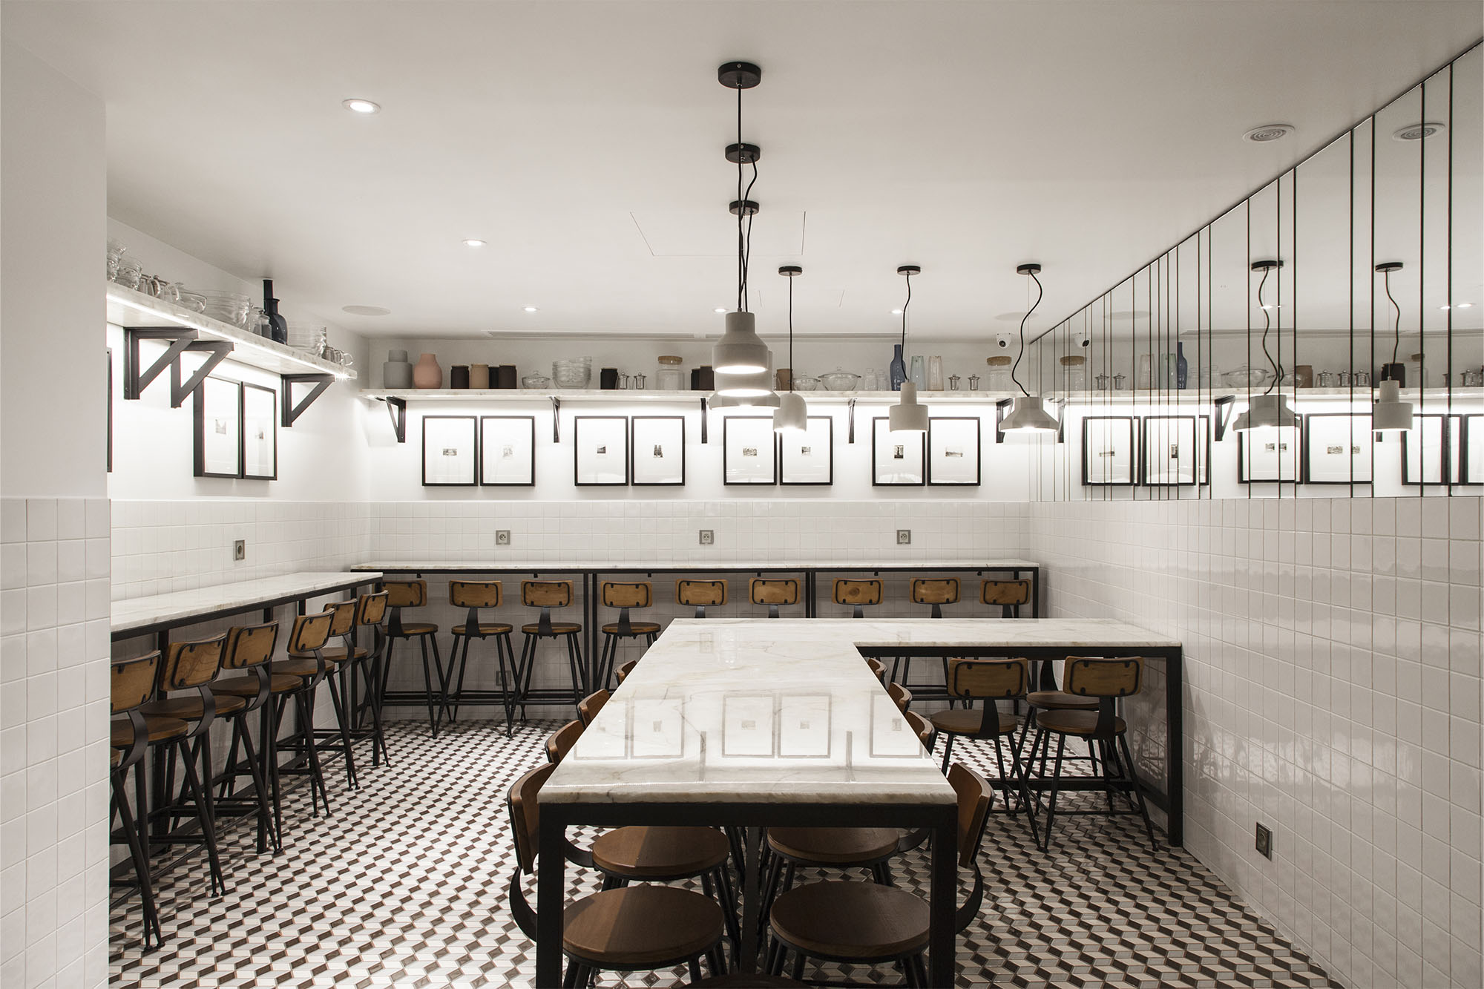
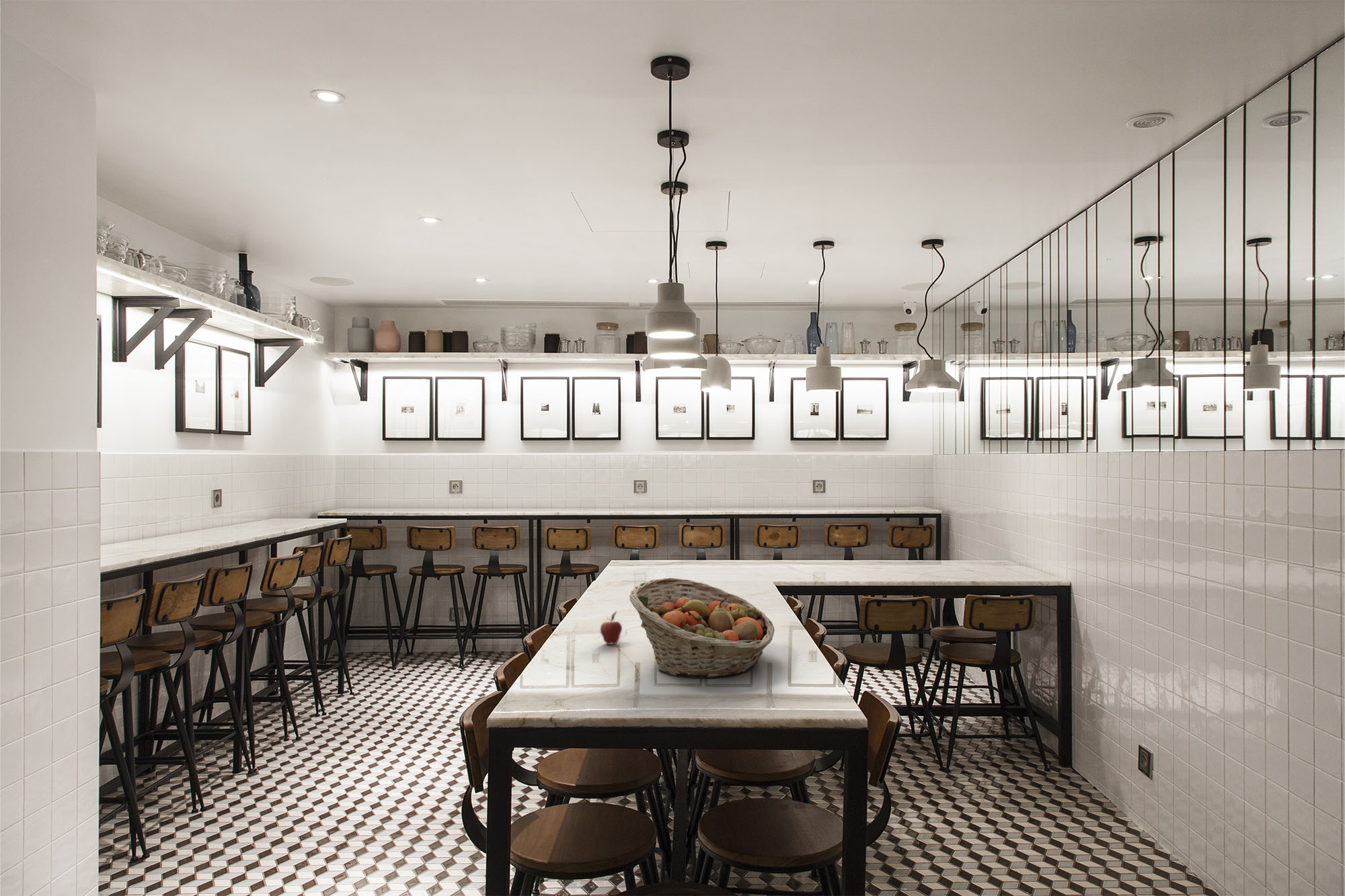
+ fruit basket [629,577,775,679]
+ fruit [600,610,623,645]
